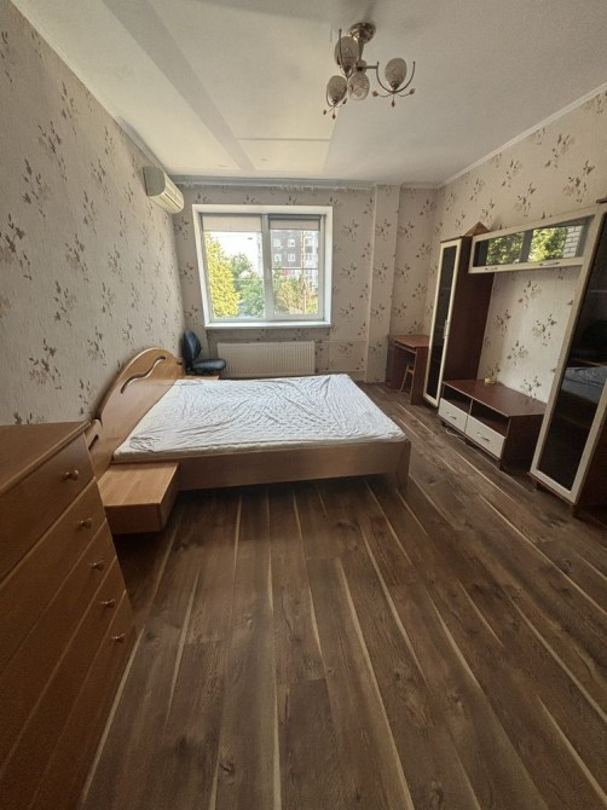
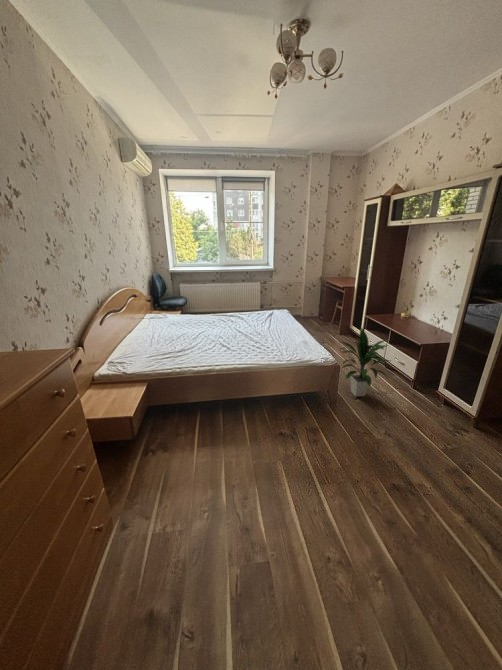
+ indoor plant [336,326,391,398]
